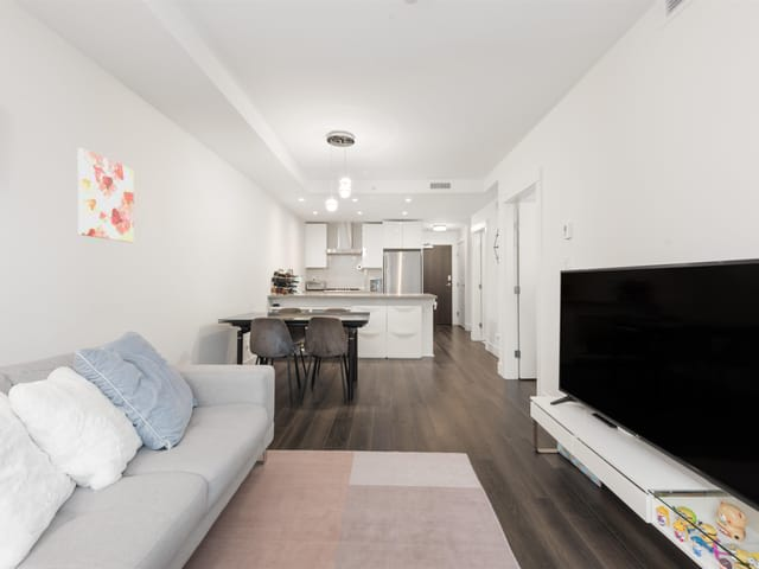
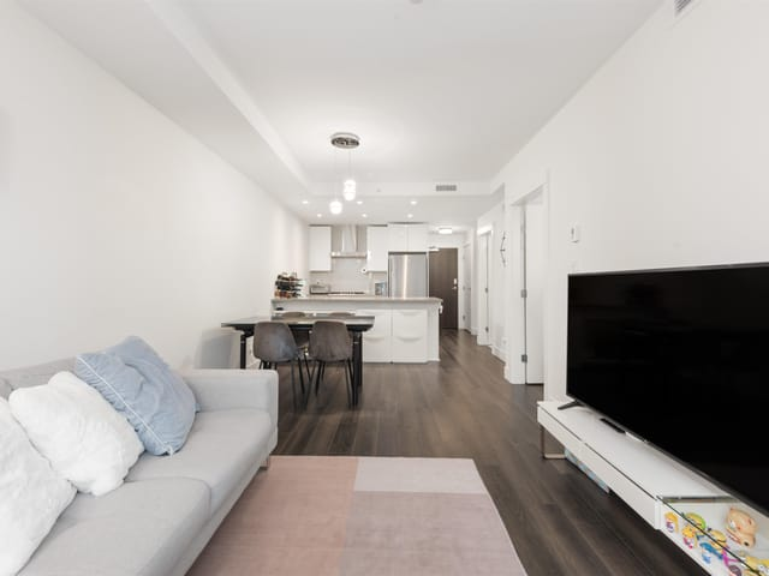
- wall art [77,147,135,243]
